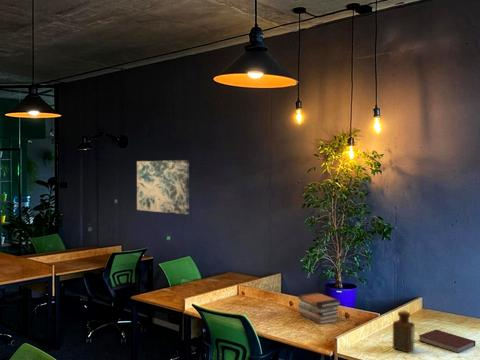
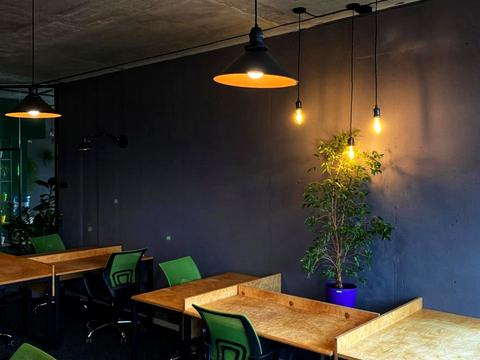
- book stack [297,292,342,325]
- wall art [136,159,190,215]
- bottle [392,309,416,353]
- notebook [418,329,477,354]
